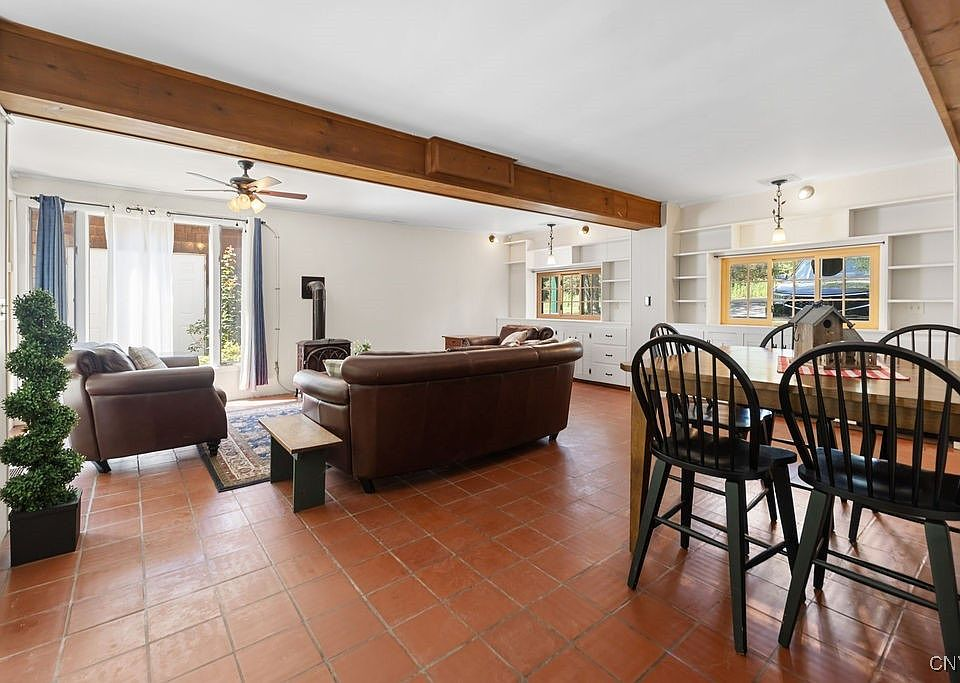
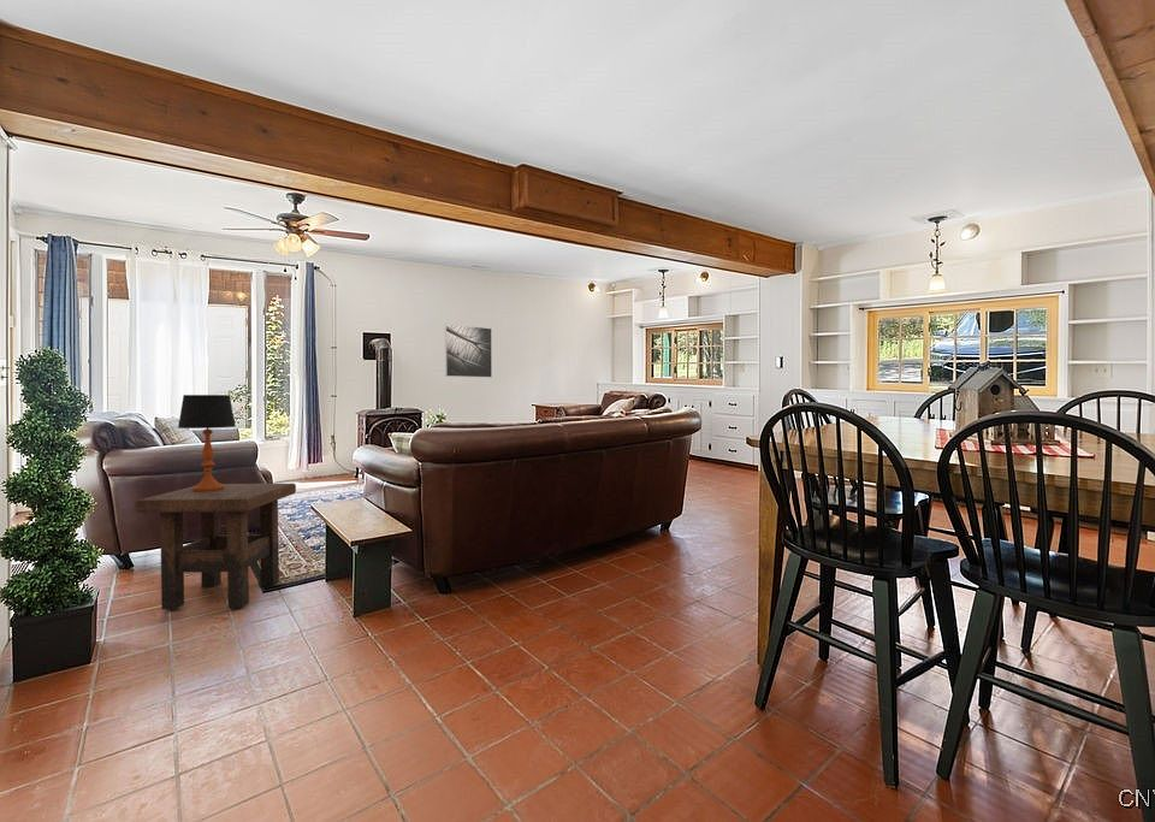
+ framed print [444,324,493,379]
+ side table [134,483,297,610]
+ table lamp [177,394,237,491]
